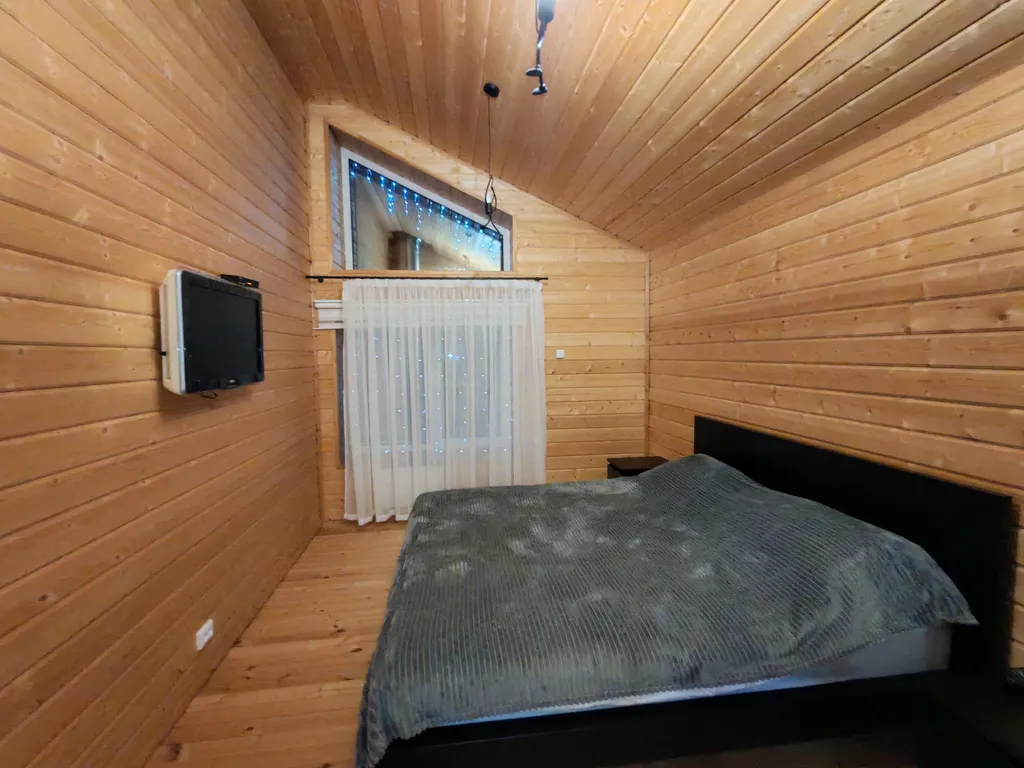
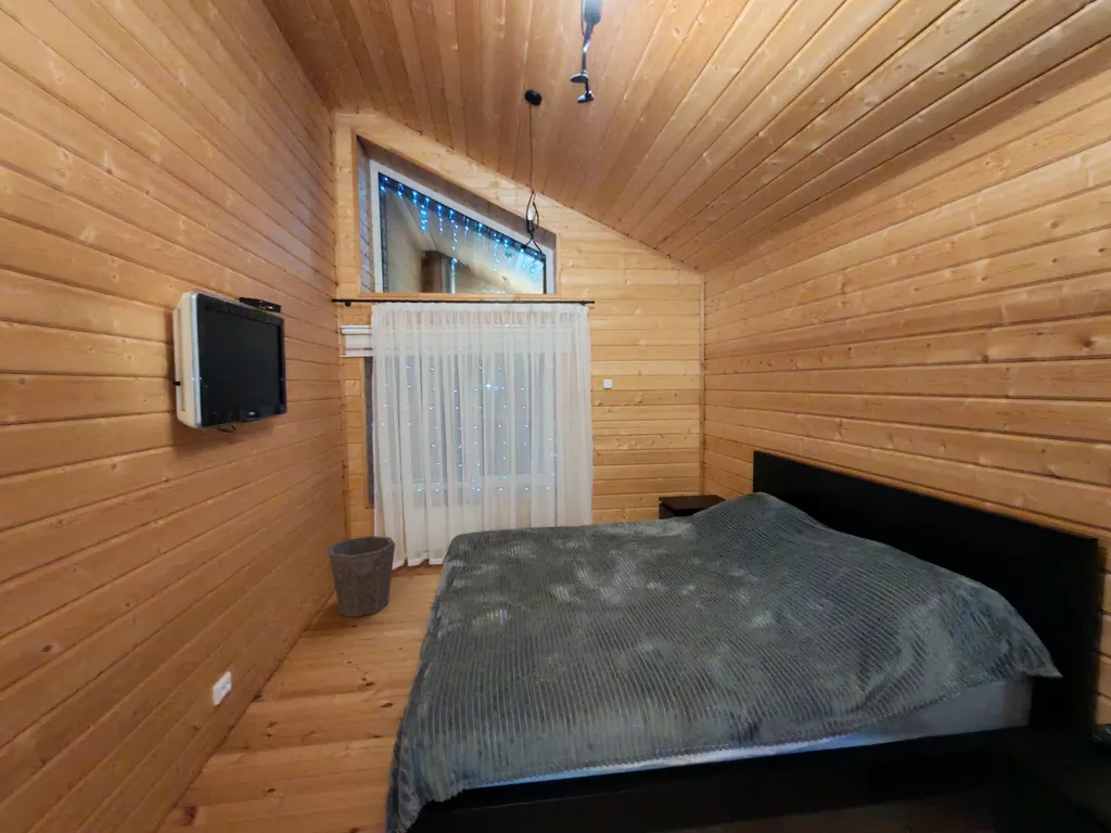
+ waste bin [327,535,396,618]
